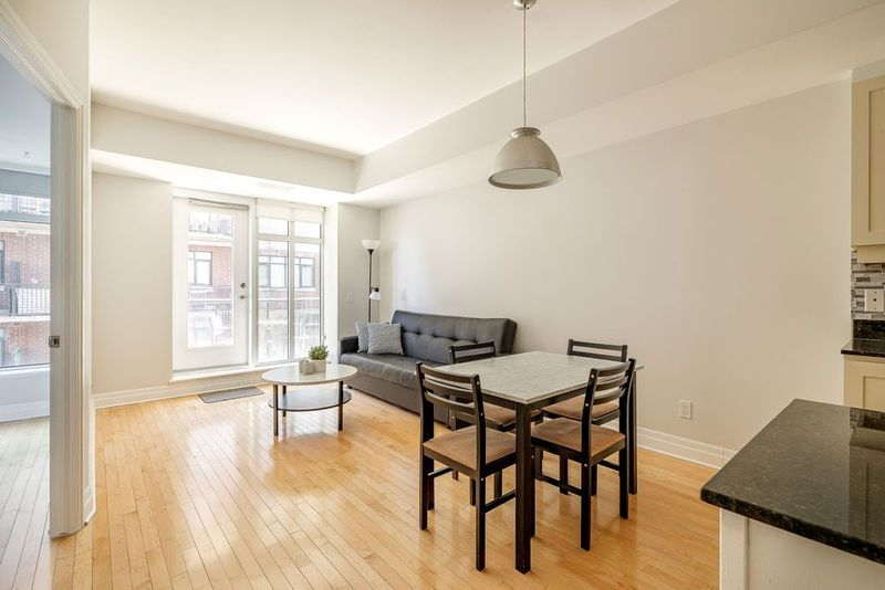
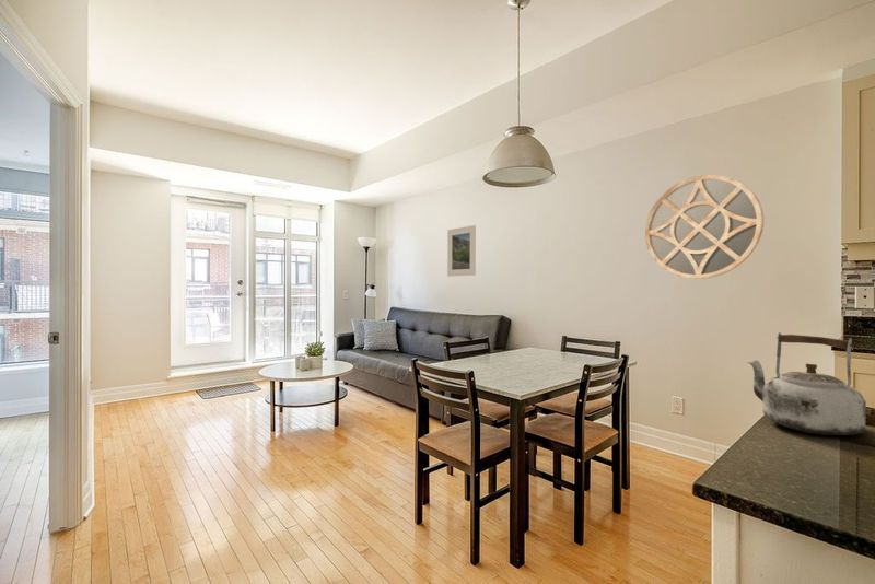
+ home mirror [644,174,765,280]
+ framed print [446,224,477,278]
+ kettle [746,331,867,436]
